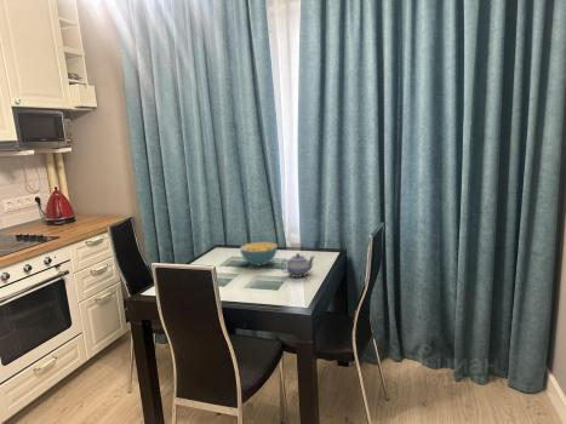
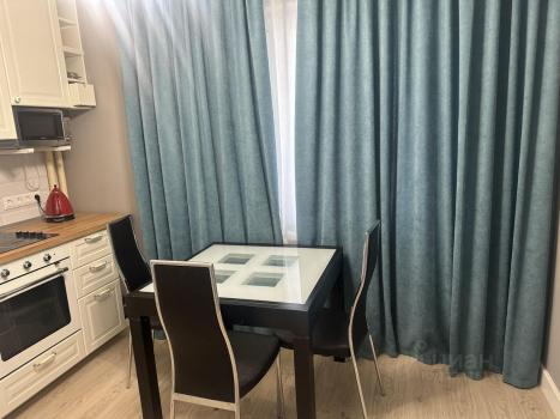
- cereal bowl [239,241,279,268]
- teapot [279,252,315,279]
